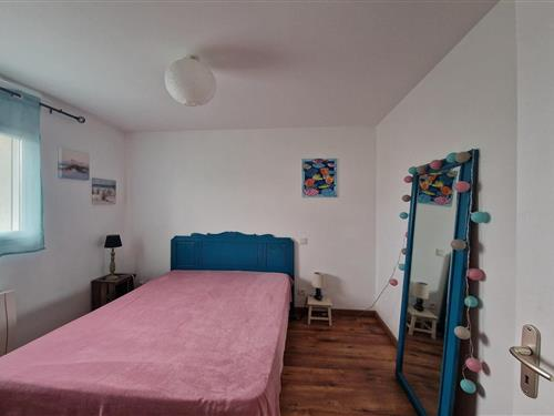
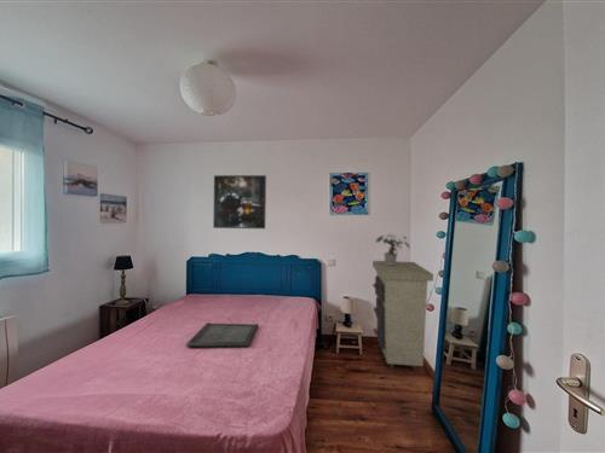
+ cabinet [371,260,434,372]
+ potted plant [375,233,411,265]
+ serving tray [185,321,259,348]
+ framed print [212,174,267,230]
